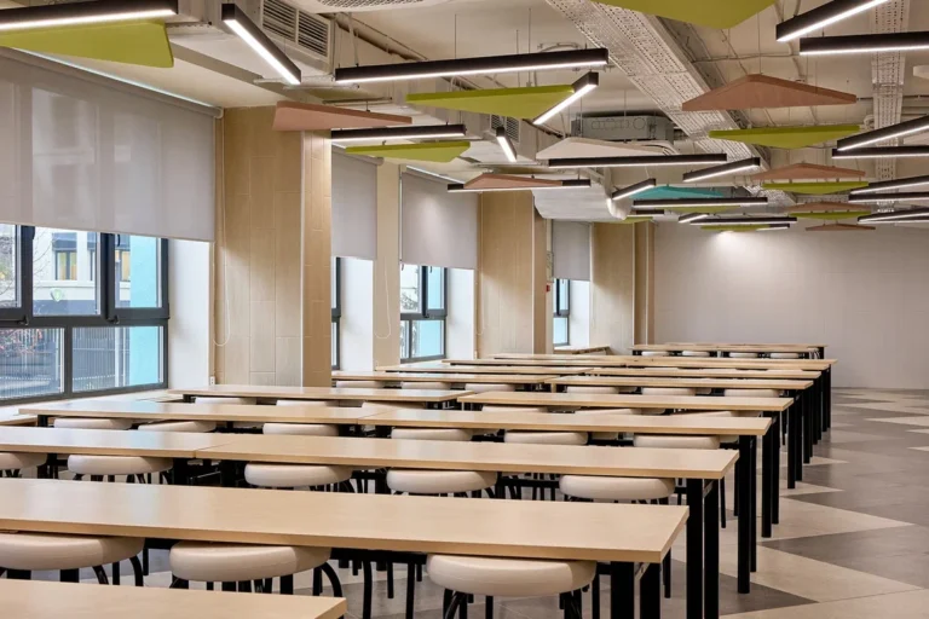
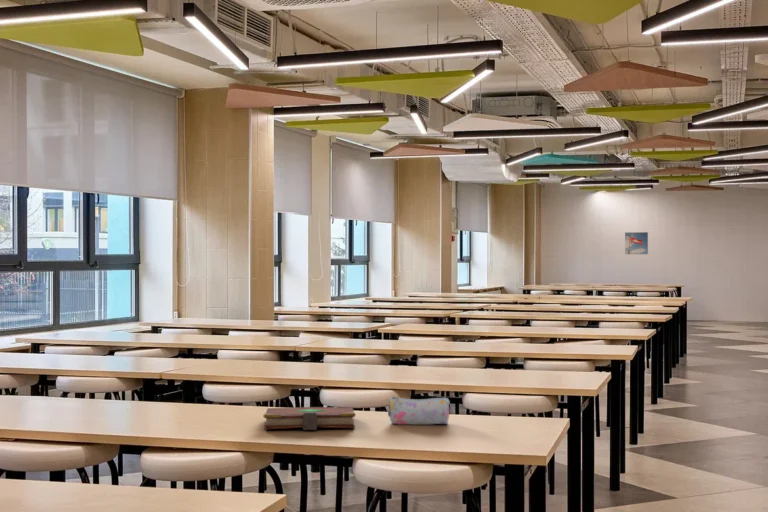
+ pencil case [387,396,451,426]
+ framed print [624,231,649,255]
+ book [262,406,357,431]
